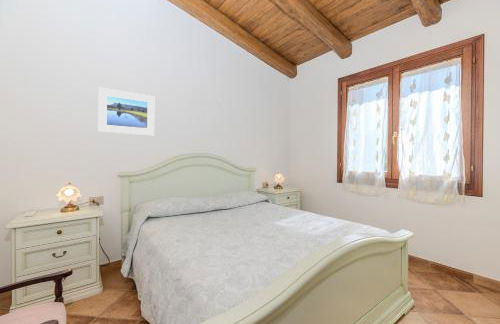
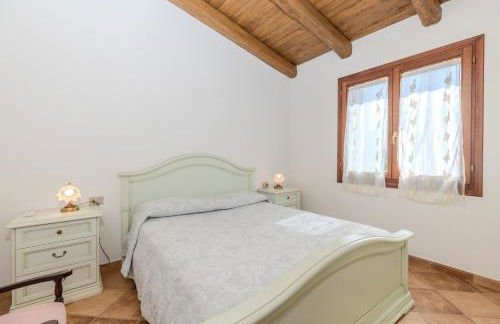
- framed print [97,86,155,136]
